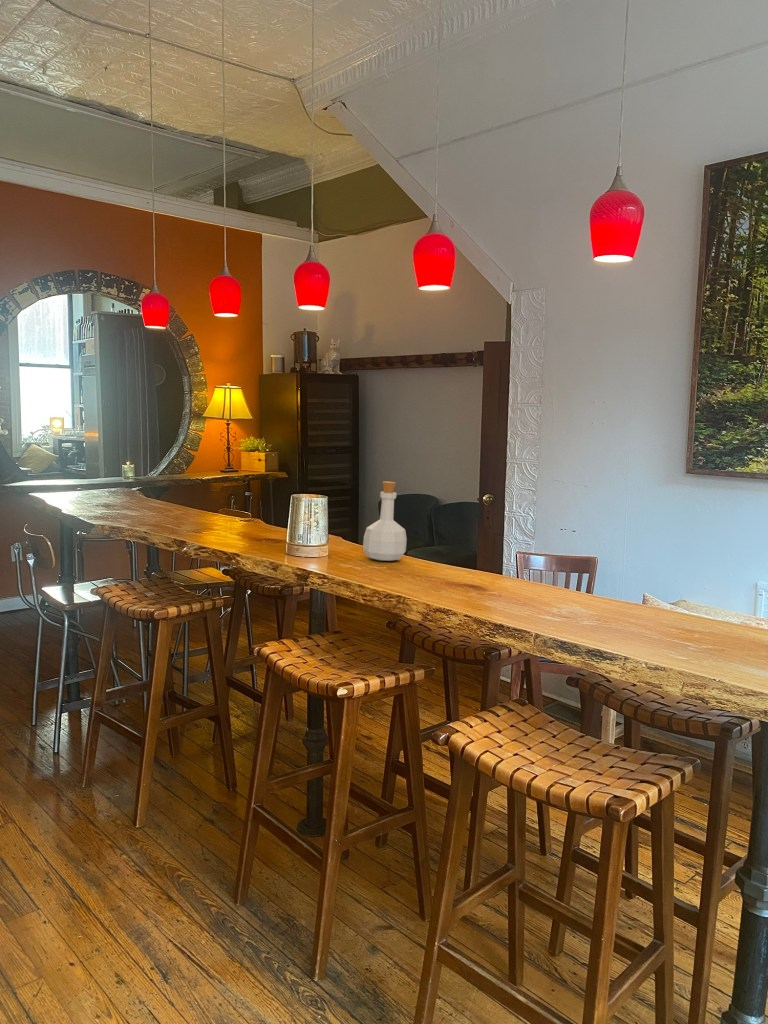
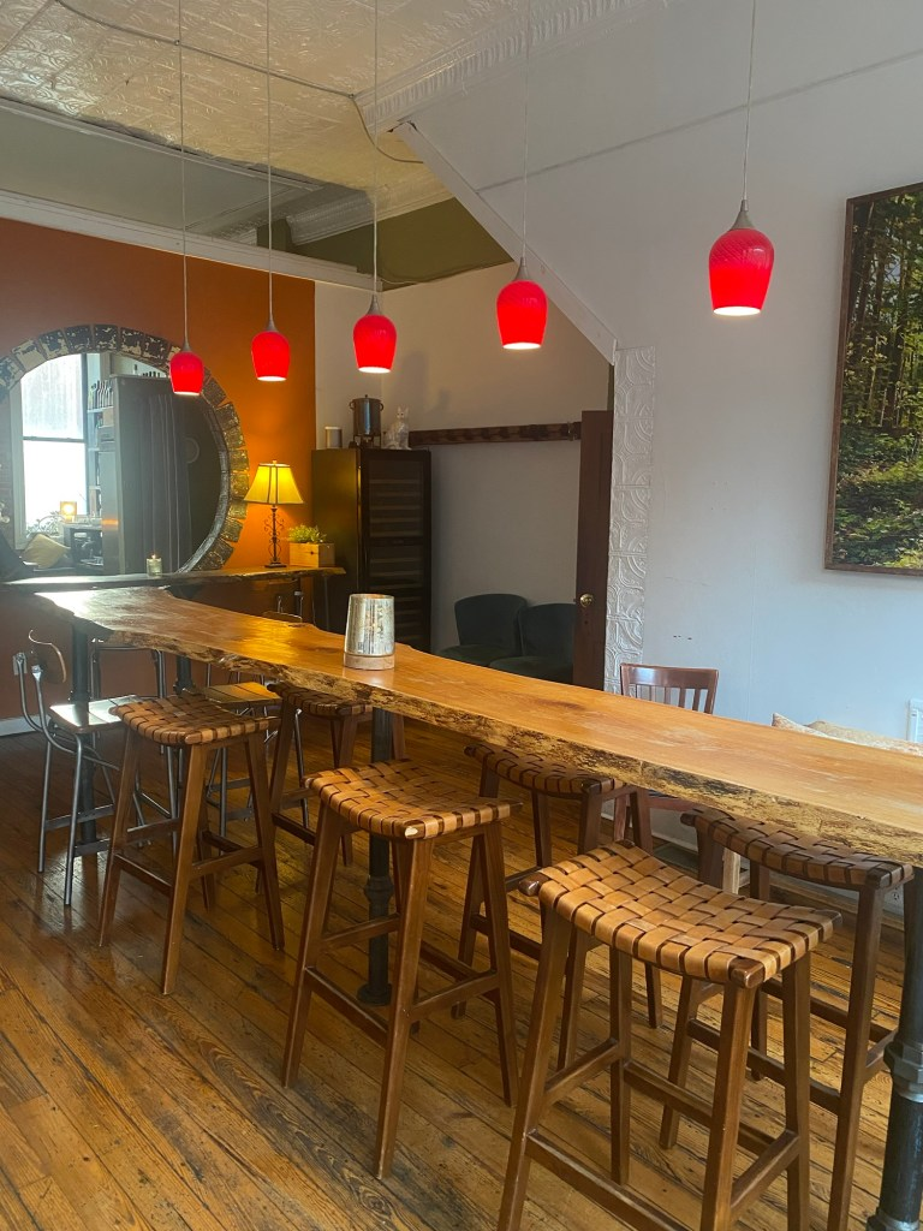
- bottle [362,480,408,562]
